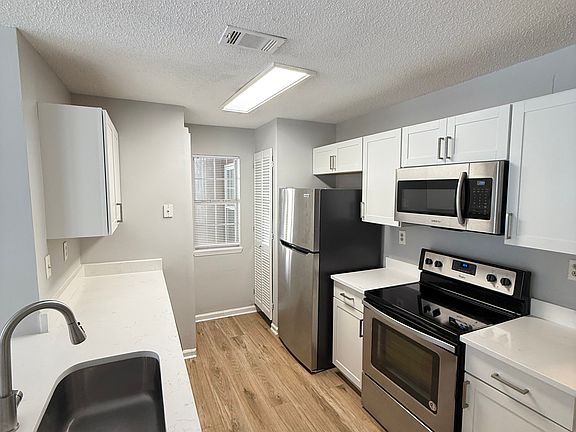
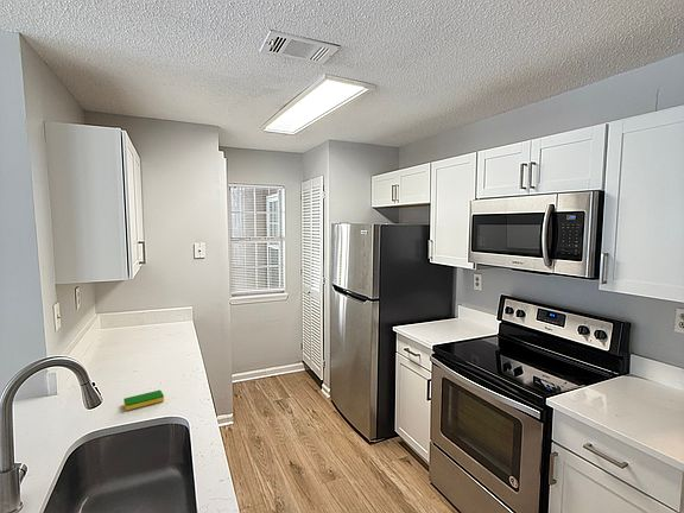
+ dish sponge [122,390,165,411]
